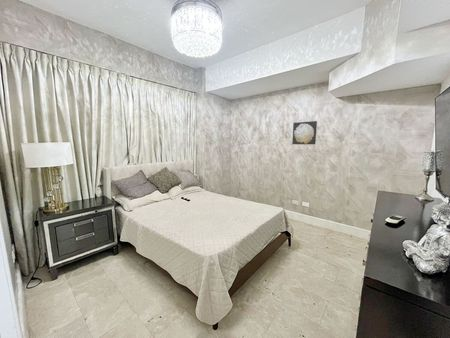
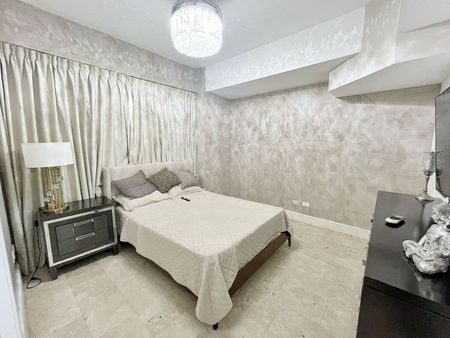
- wall art [291,120,318,145]
